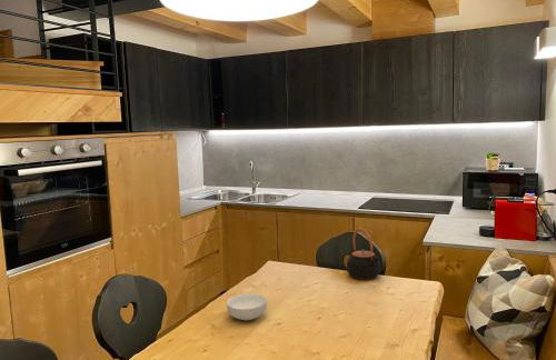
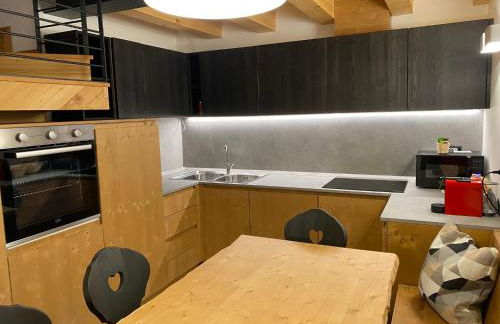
- cereal bowl [226,292,268,321]
- teapot [346,227,381,281]
